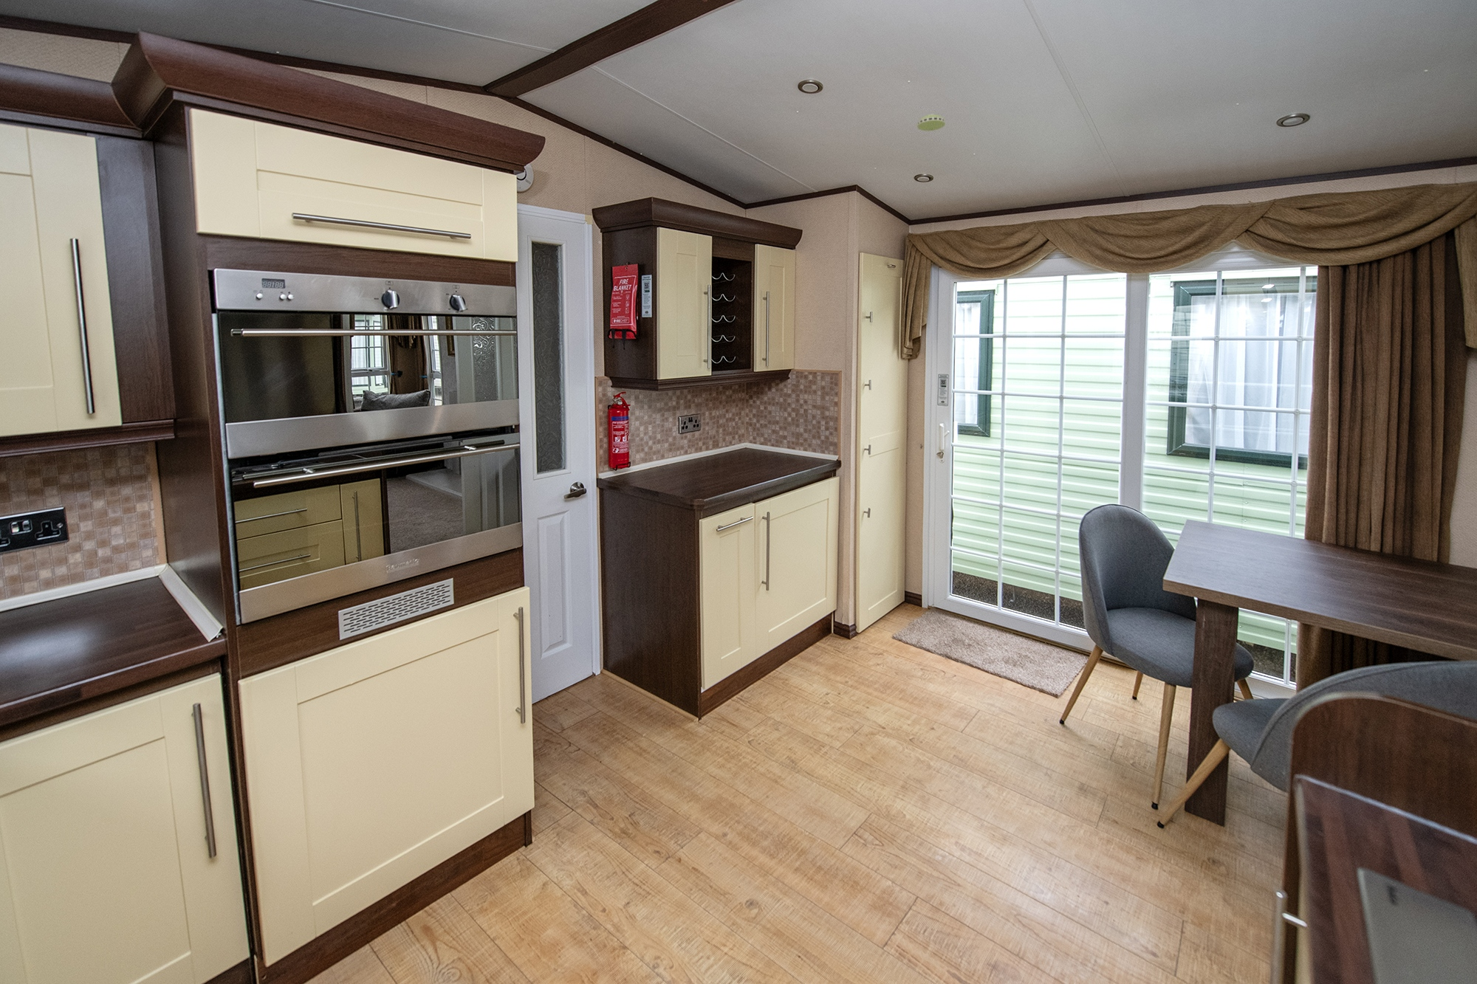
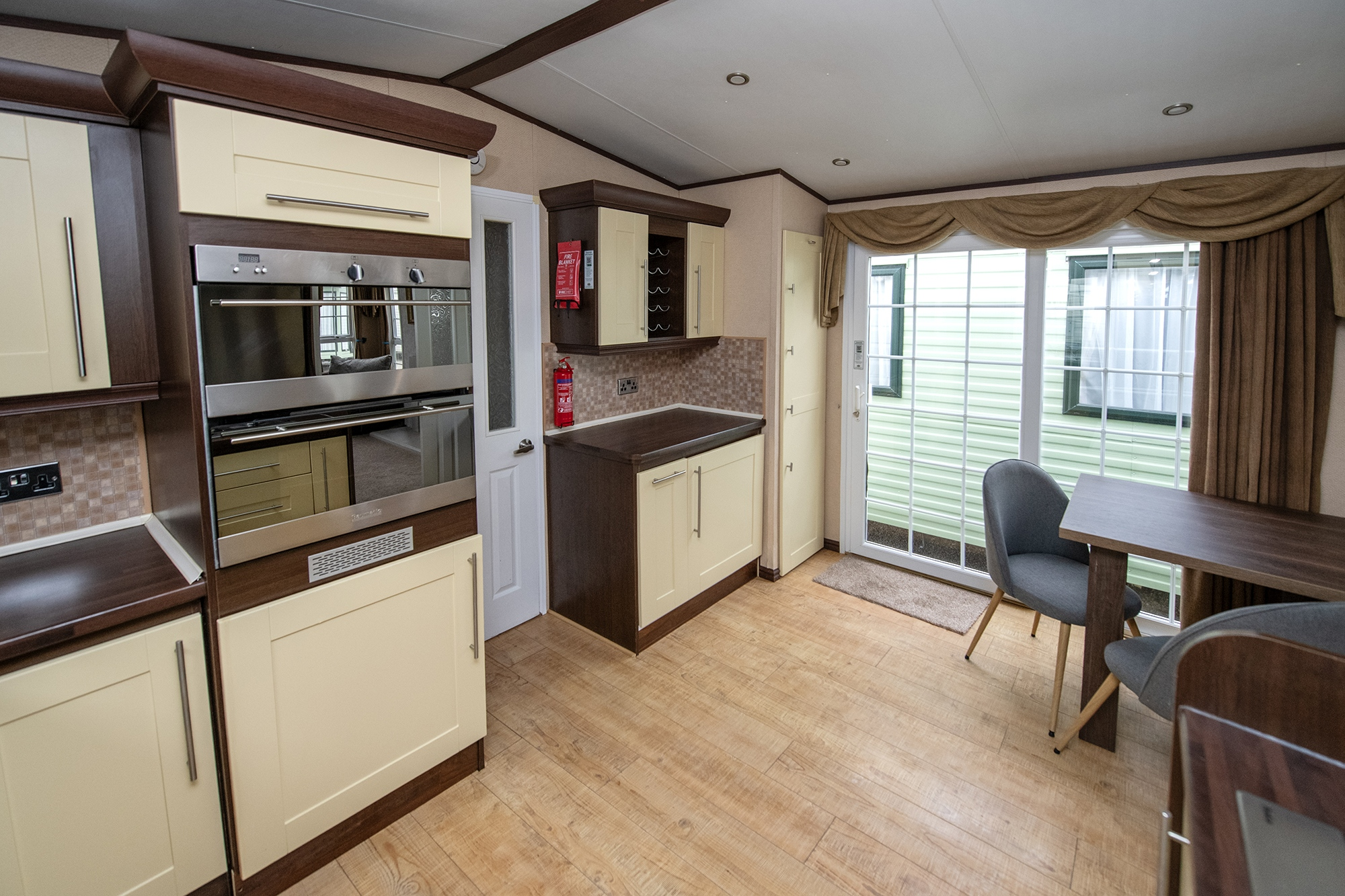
- smoke detector [917,114,945,132]
